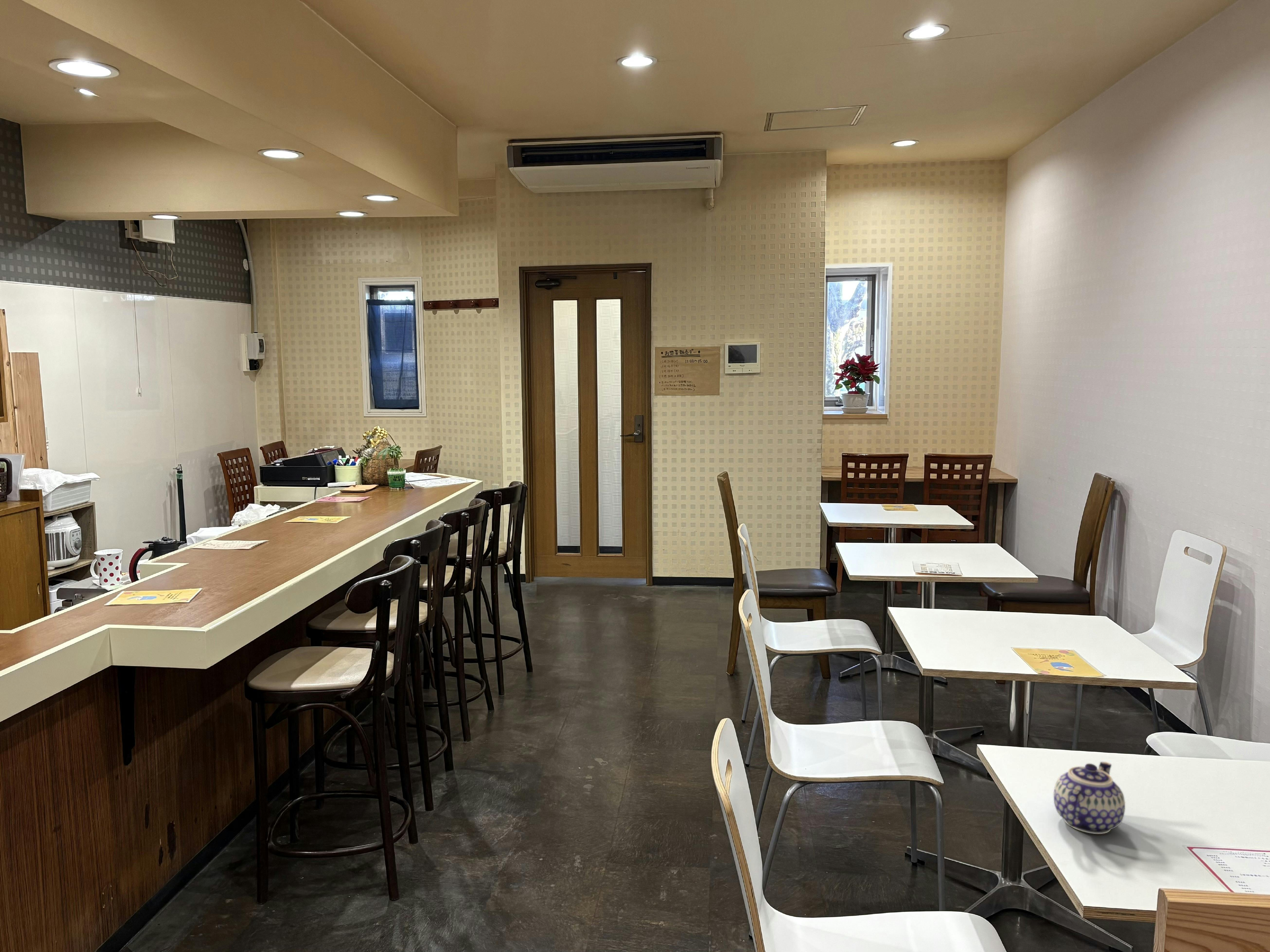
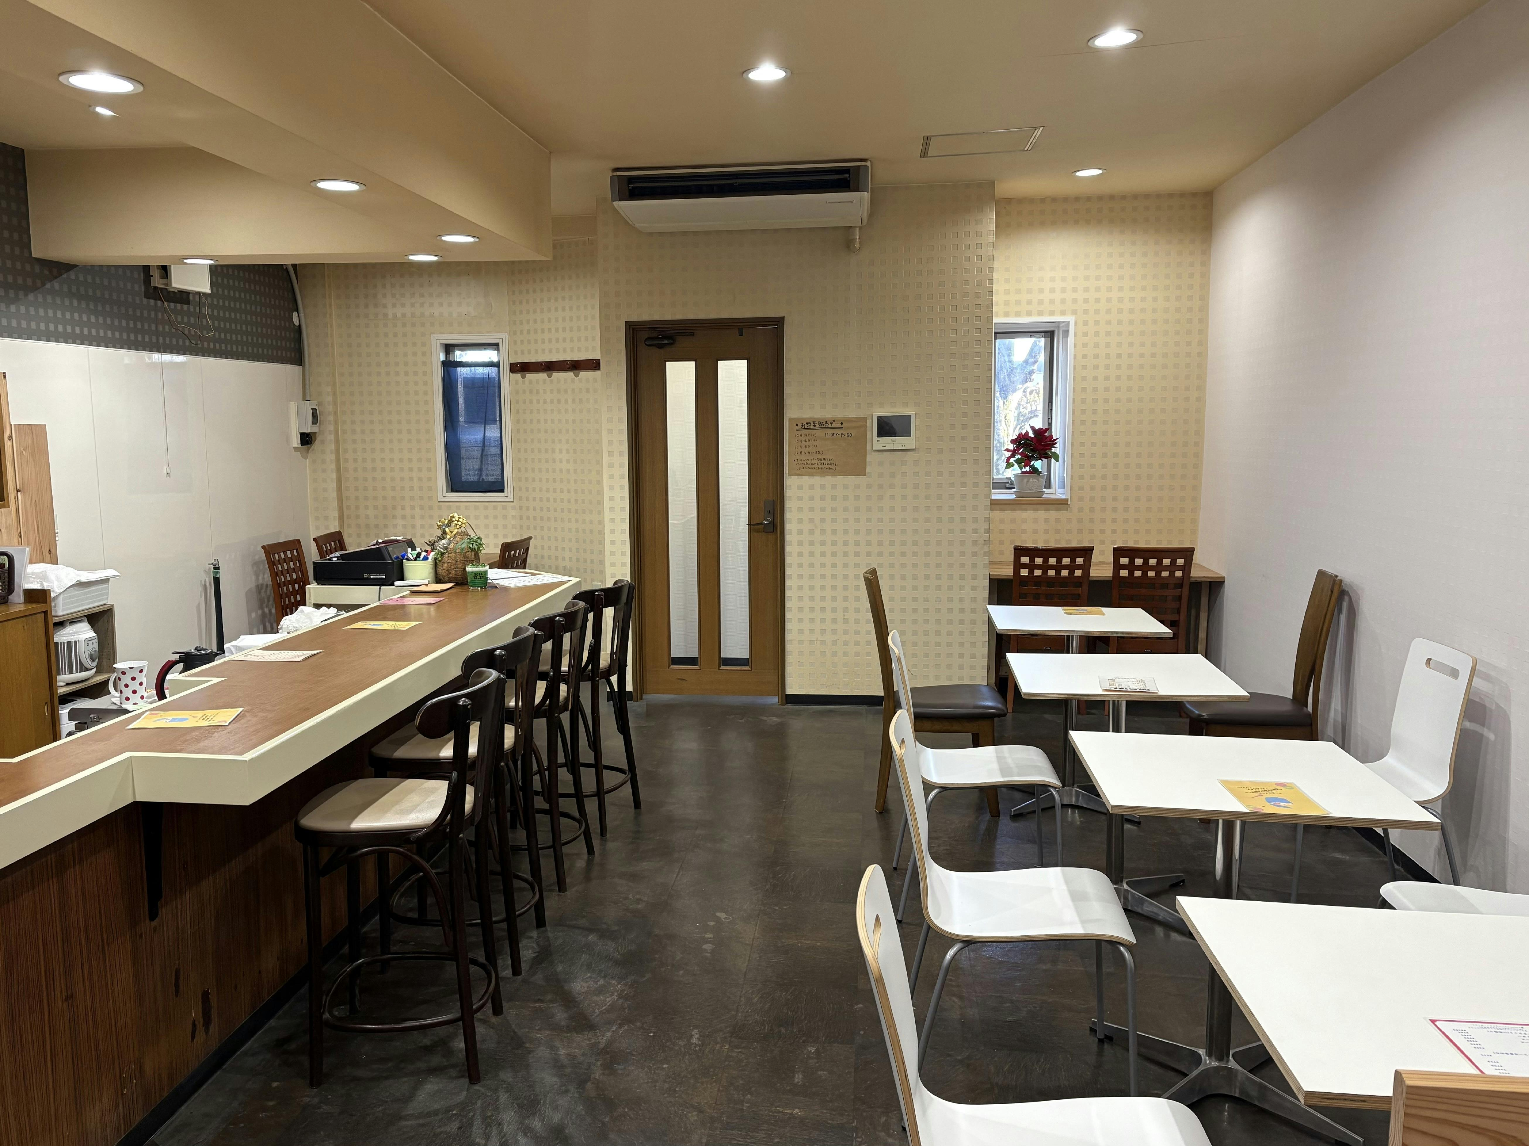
- teapot [1053,761,1126,834]
